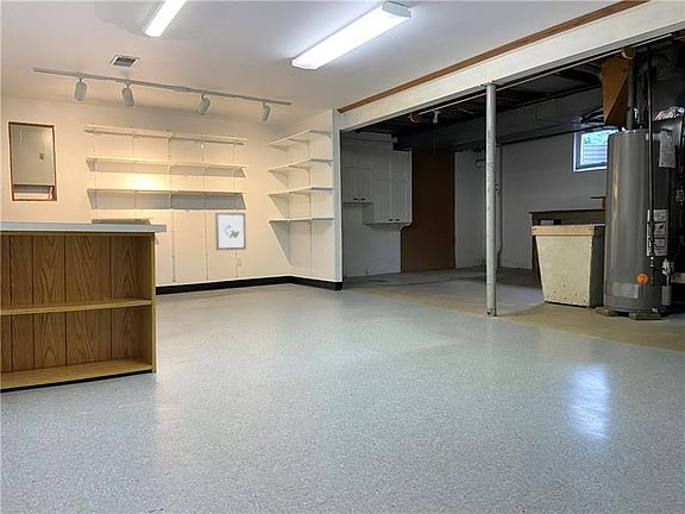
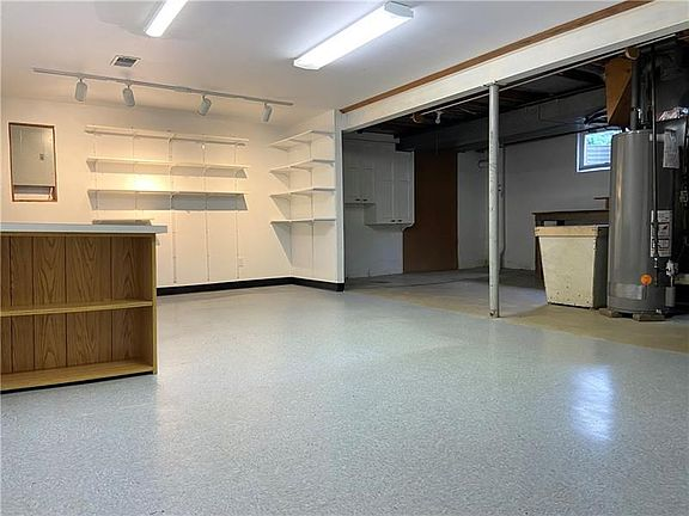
- wall art [214,212,247,251]
